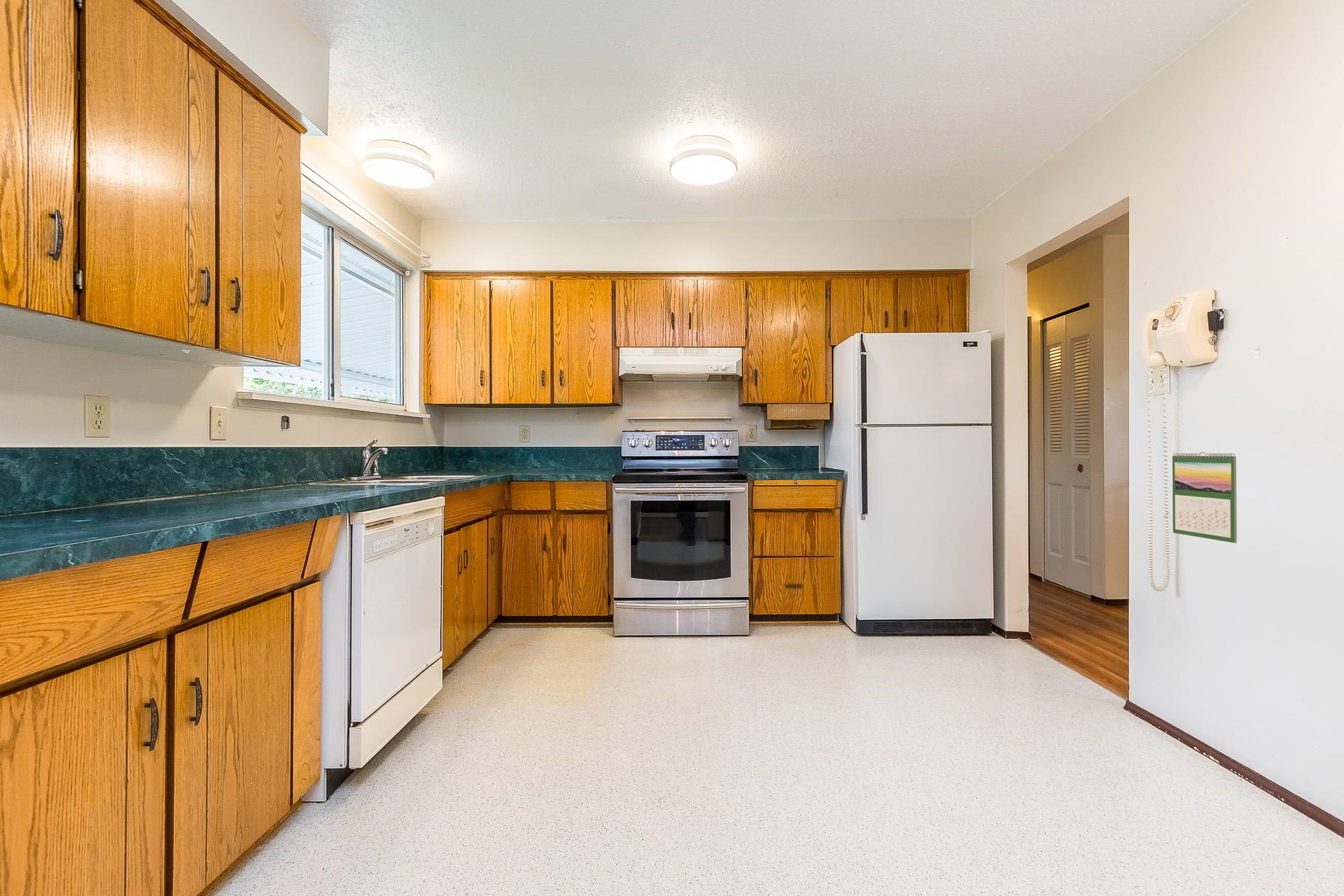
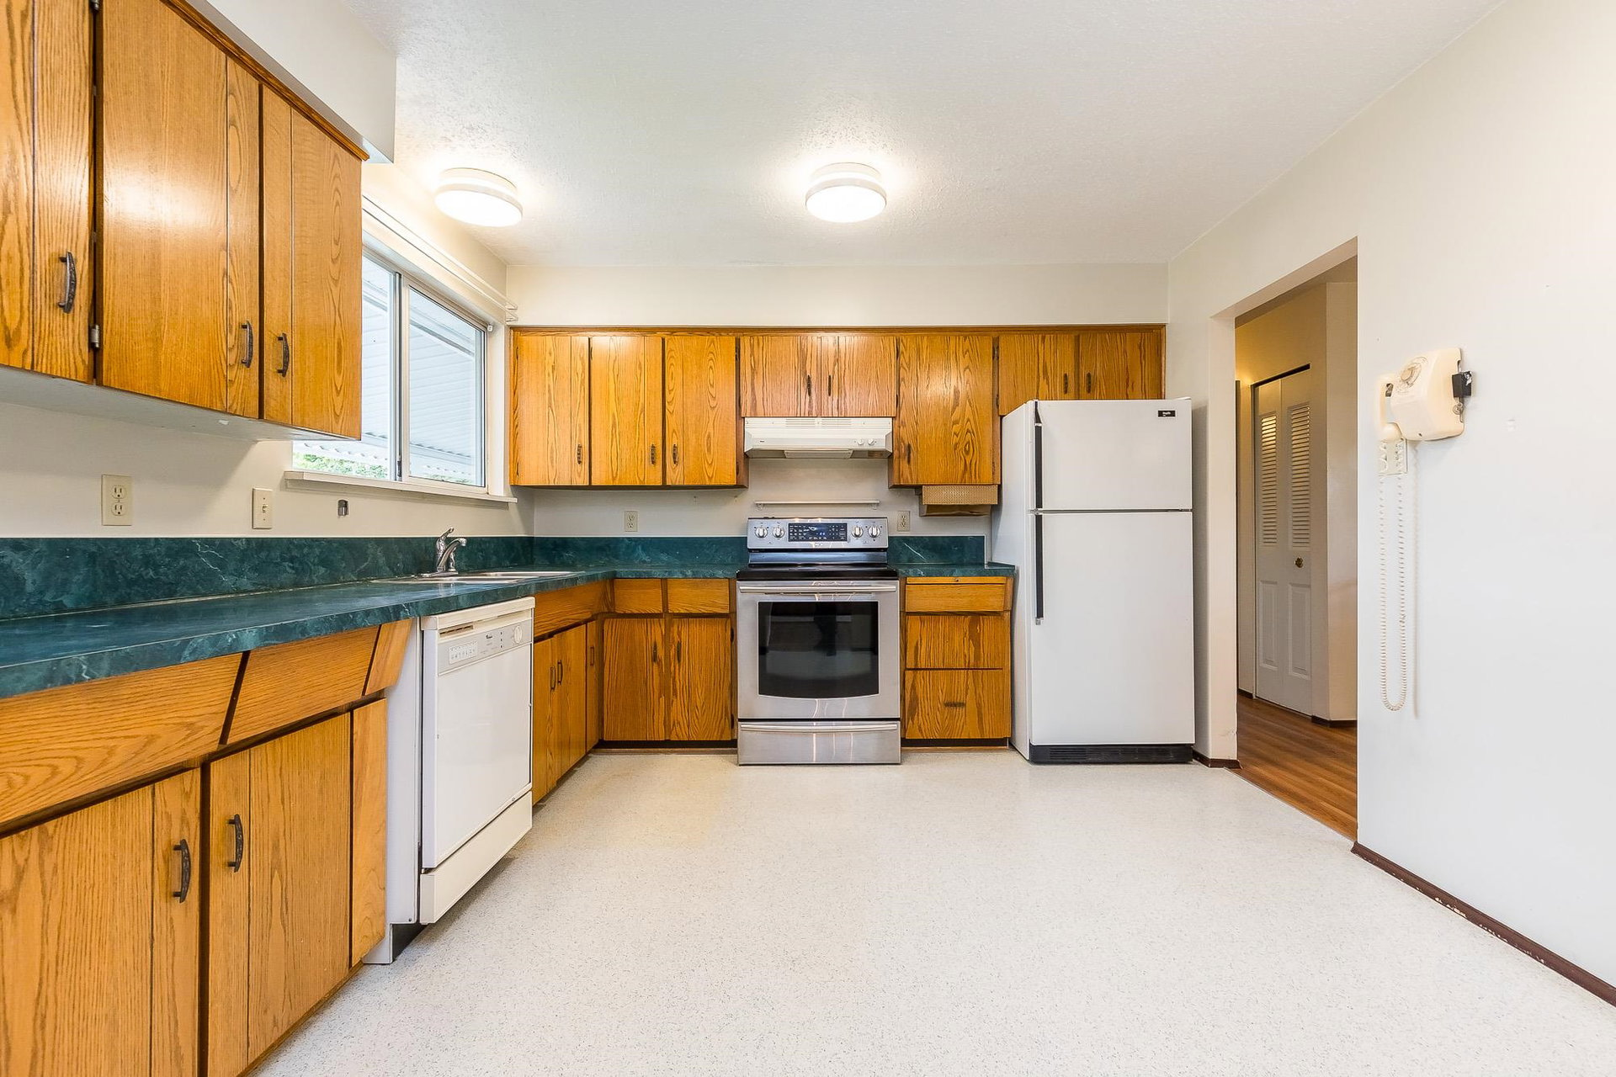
- calendar [1172,451,1238,544]
